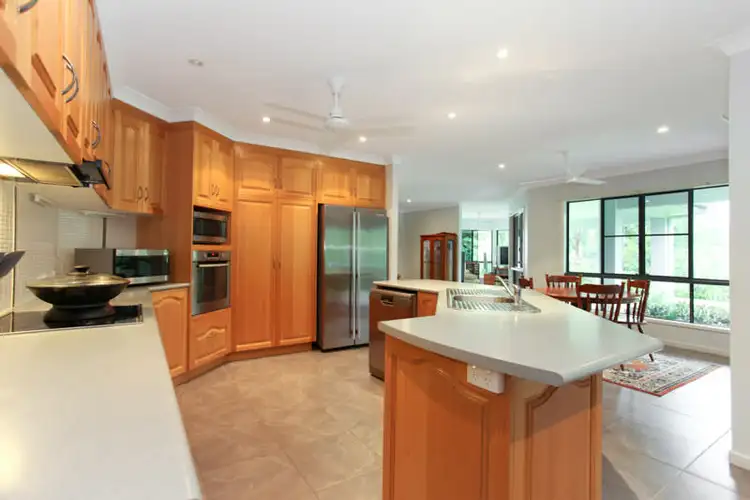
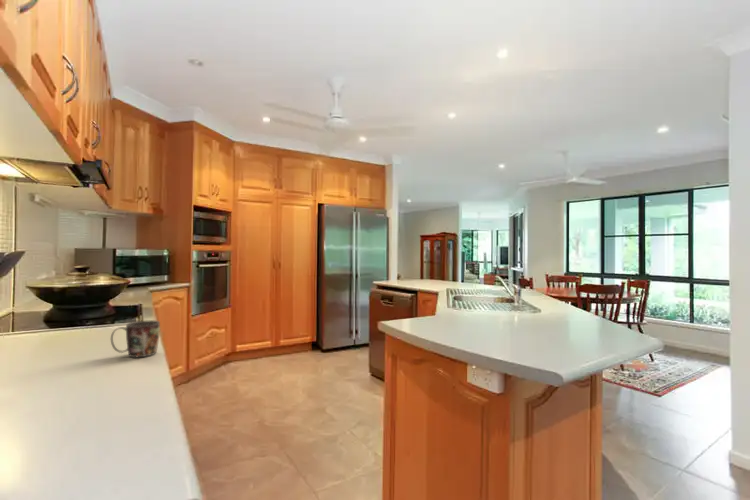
+ mug [110,319,161,358]
